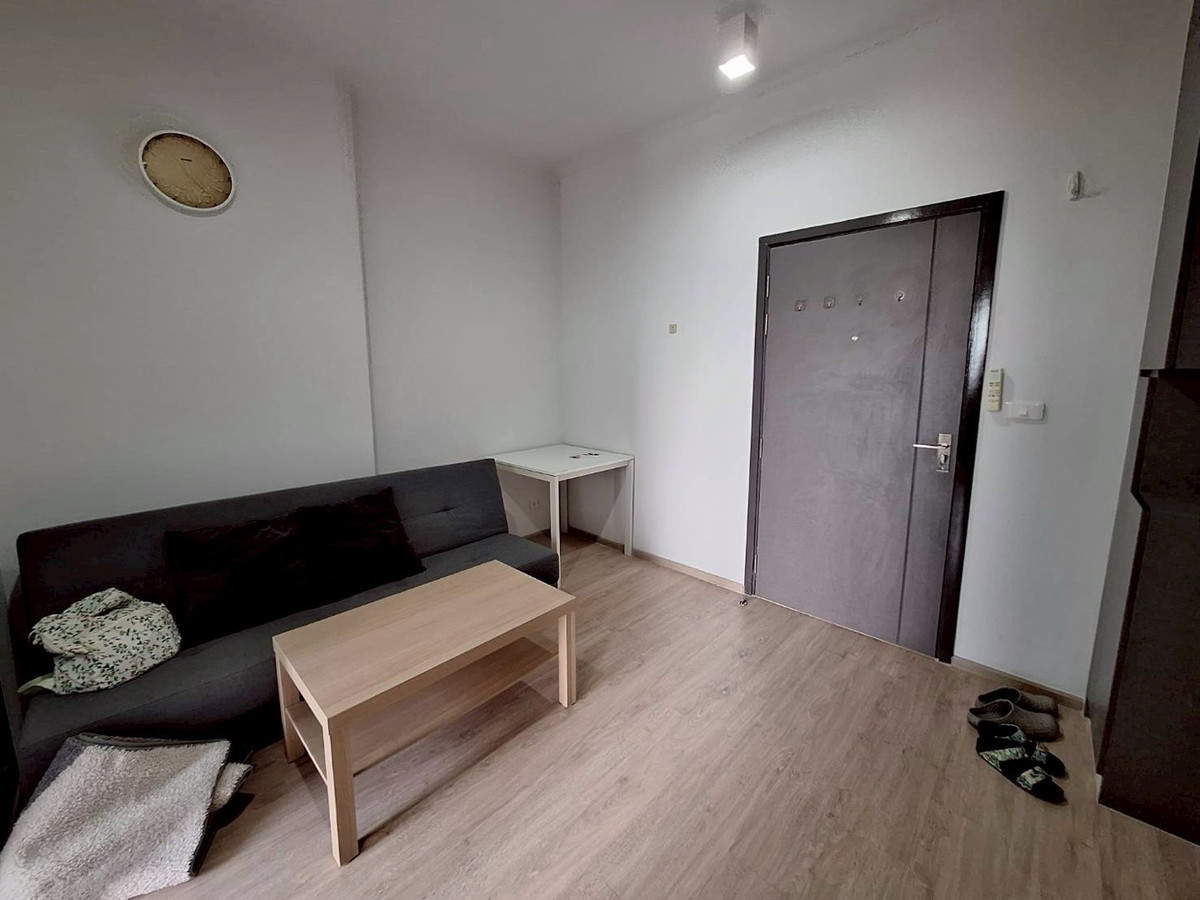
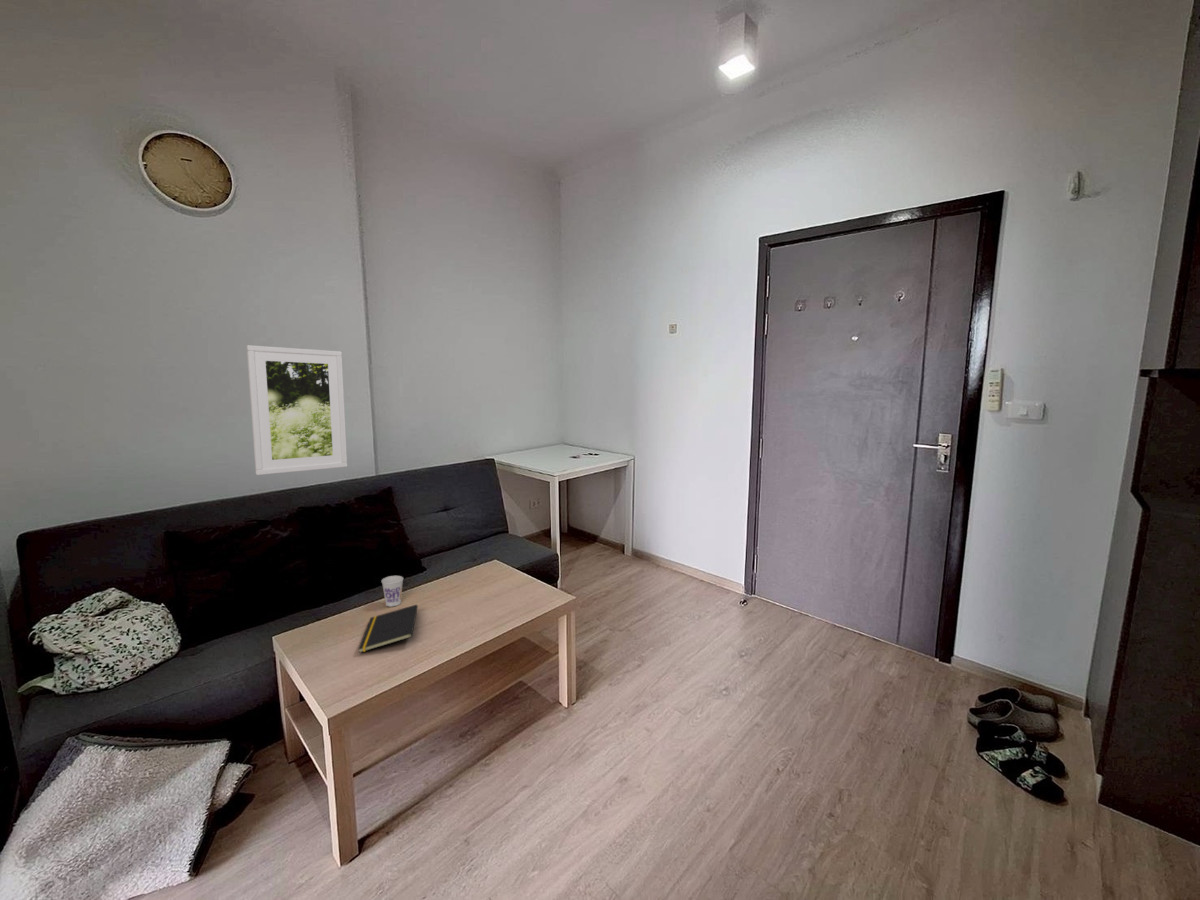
+ notepad [357,603,419,654]
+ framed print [246,344,348,476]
+ cup [380,575,404,608]
